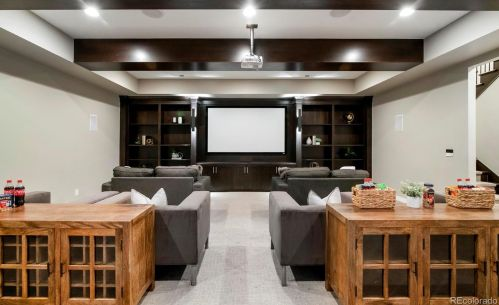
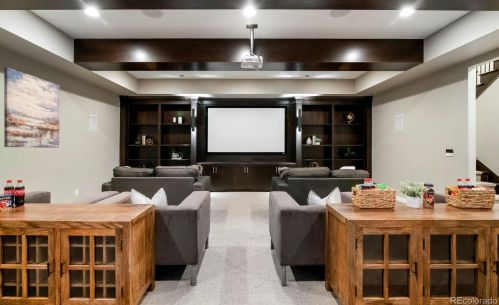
+ wall art [3,66,60,149]
